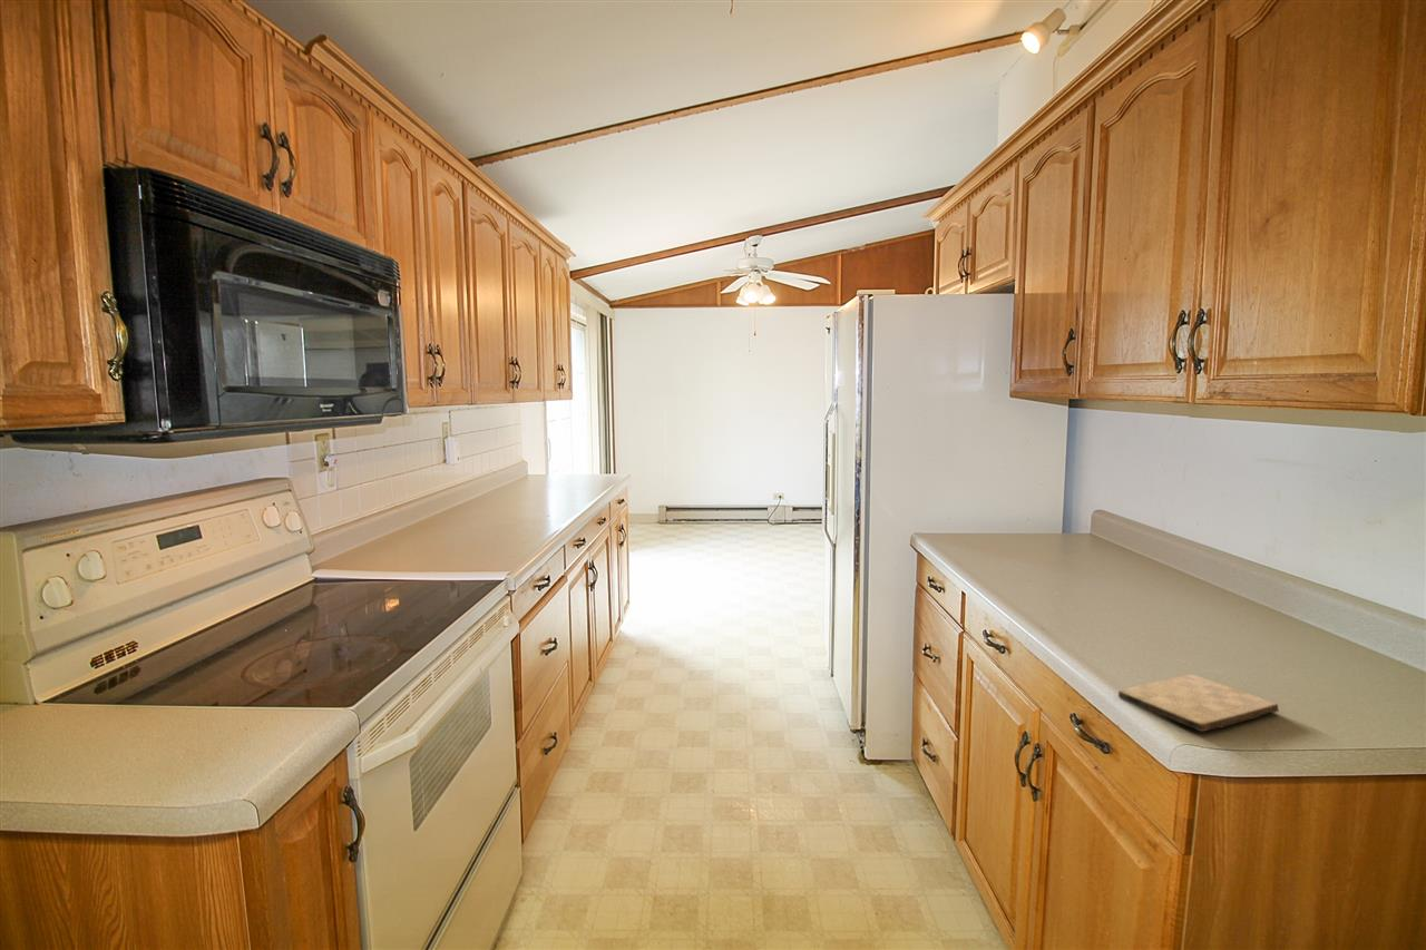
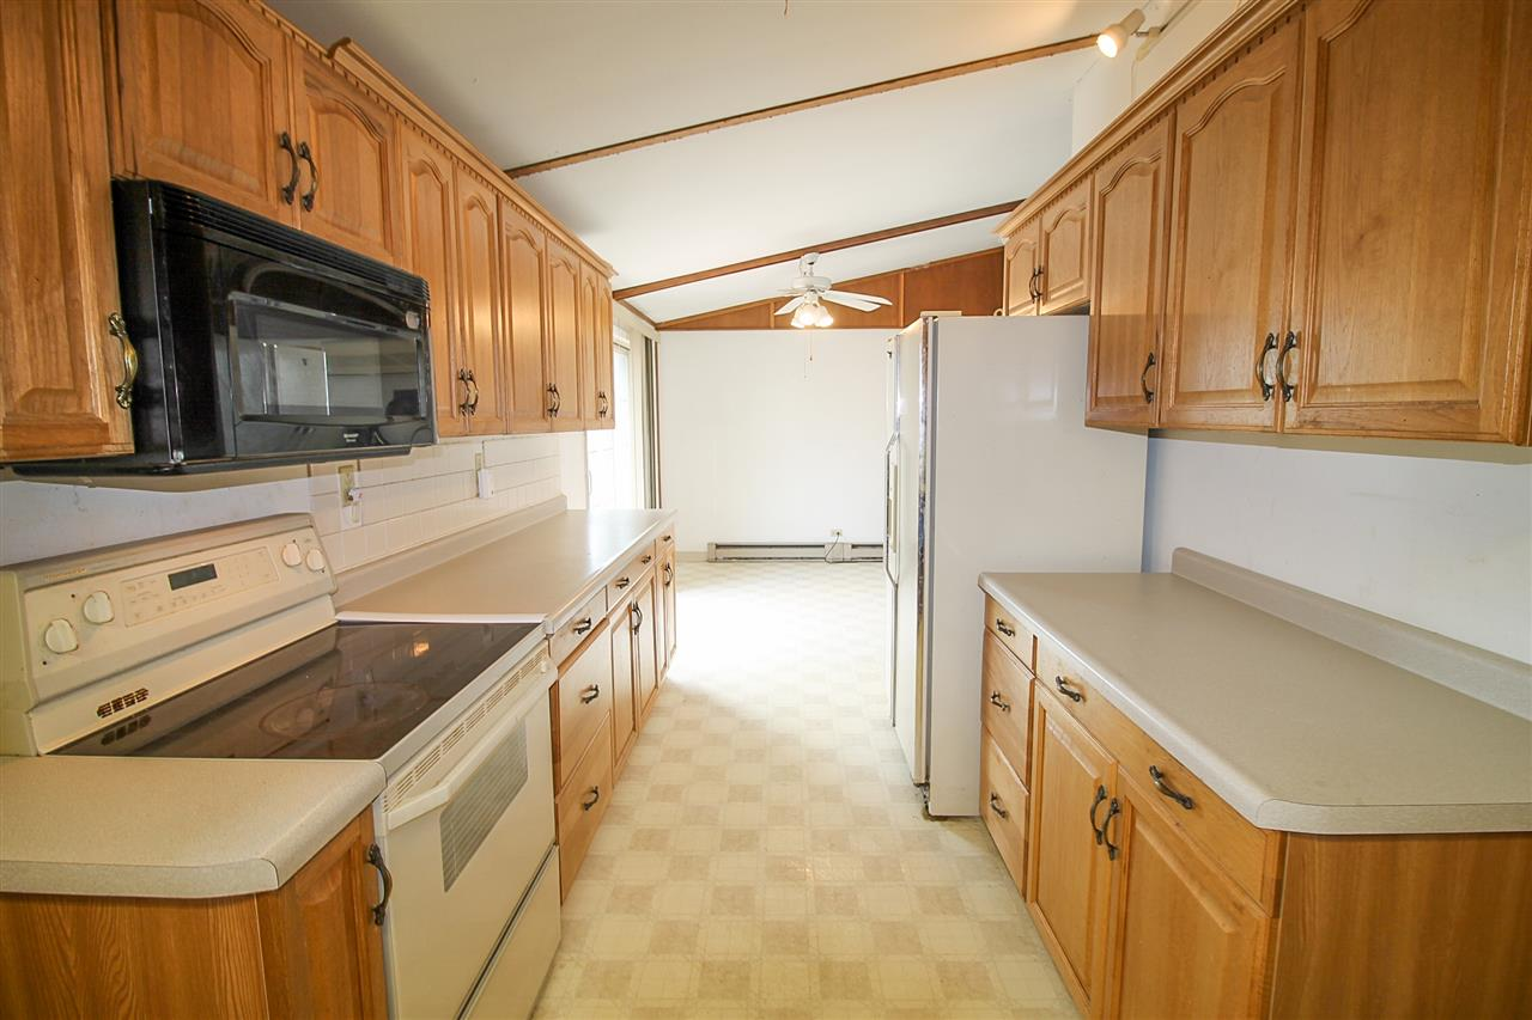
- cutting board [1117,674,1280,733]
